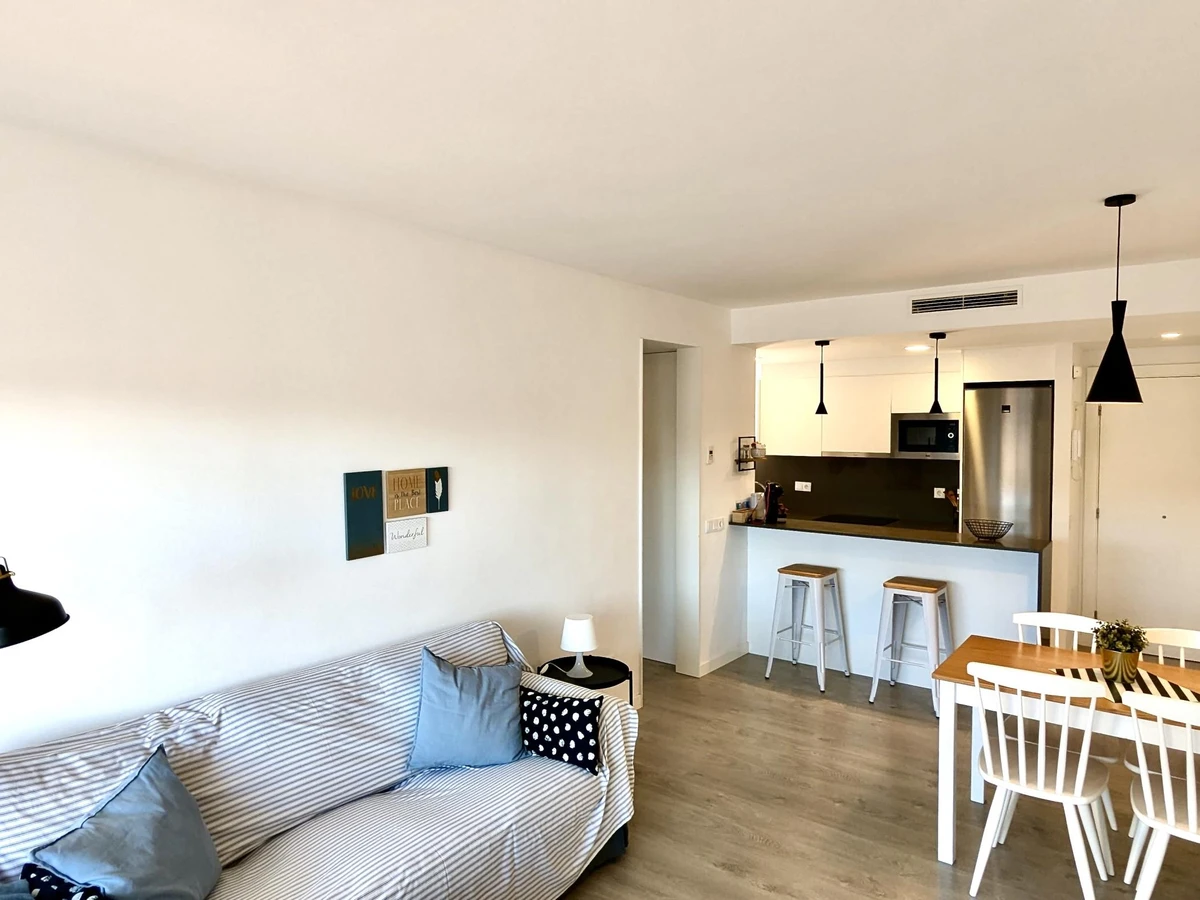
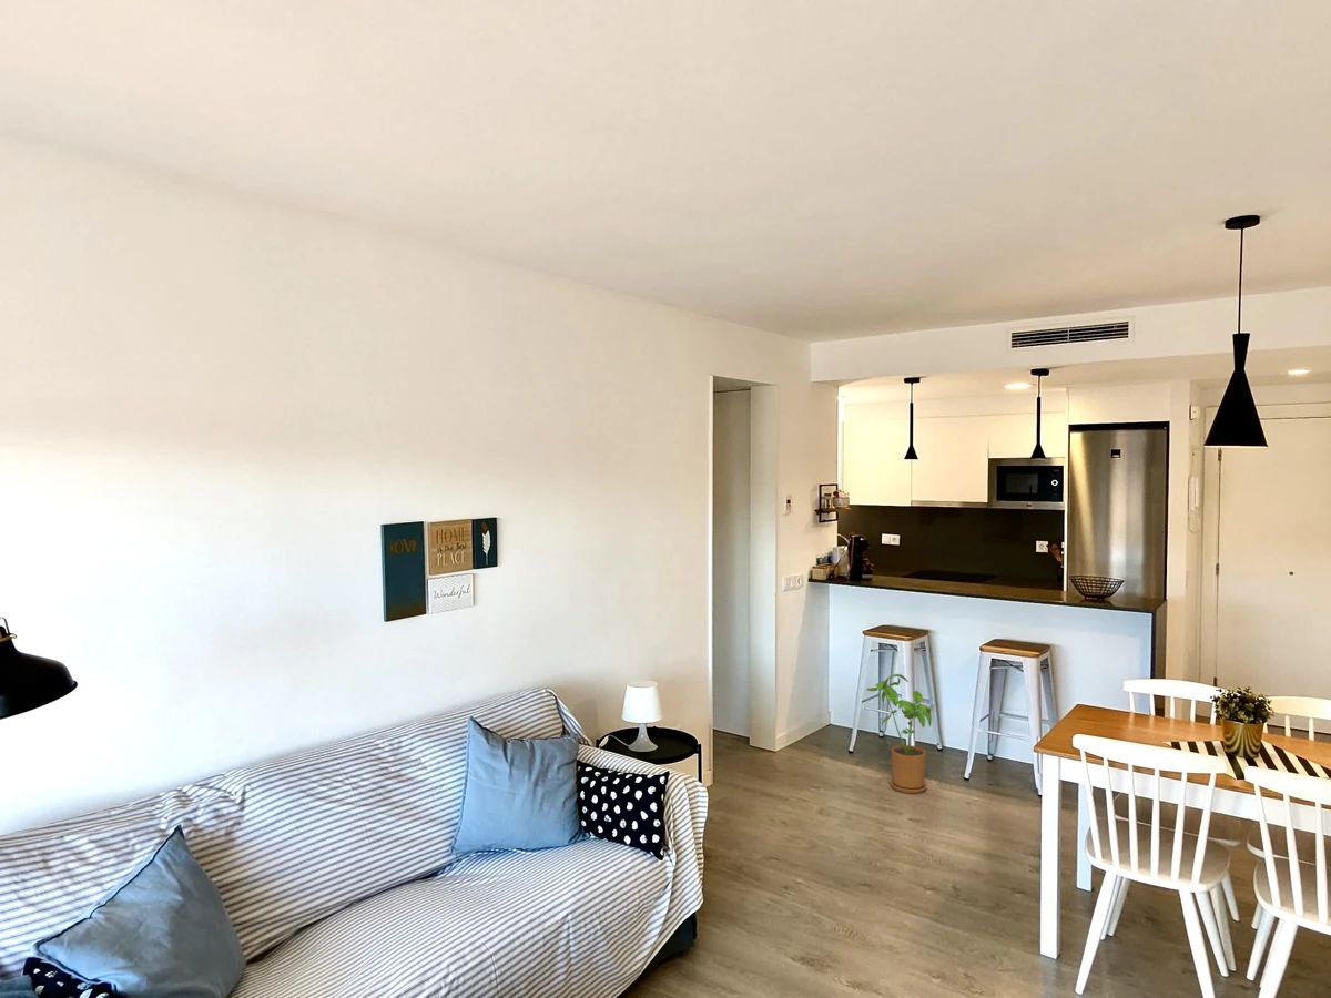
+ house plant [865,673,933,795]
